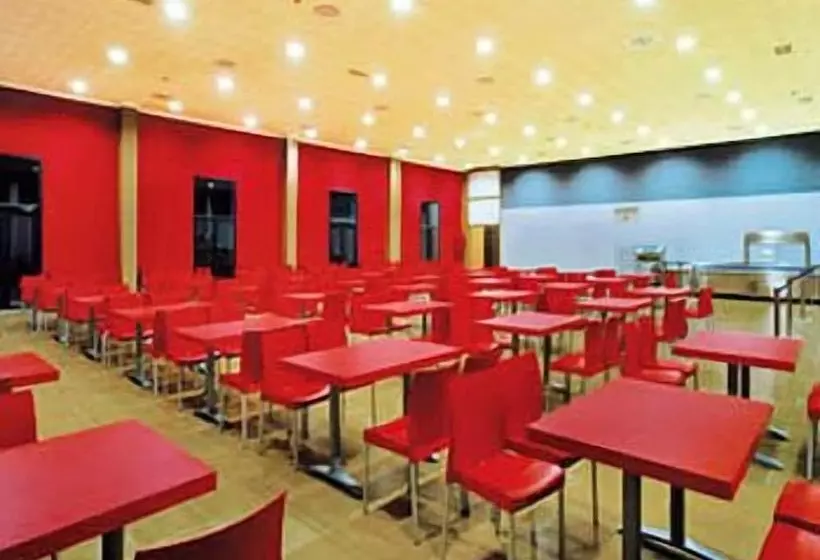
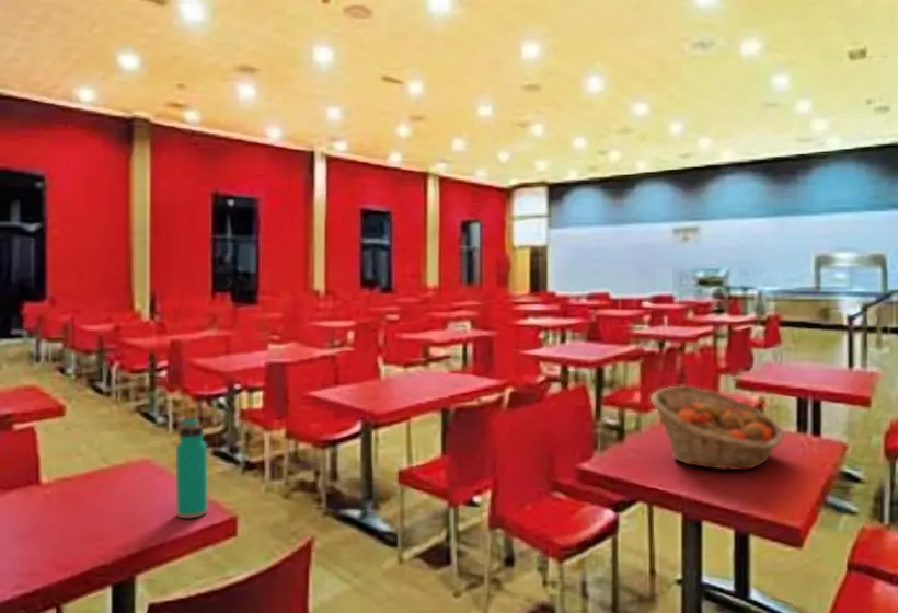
+ water bottle [175,417,208,519]
+ fruit basket [649,385,785,471]
